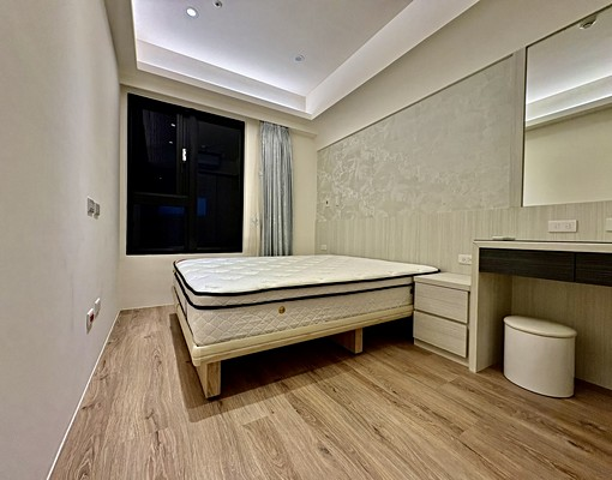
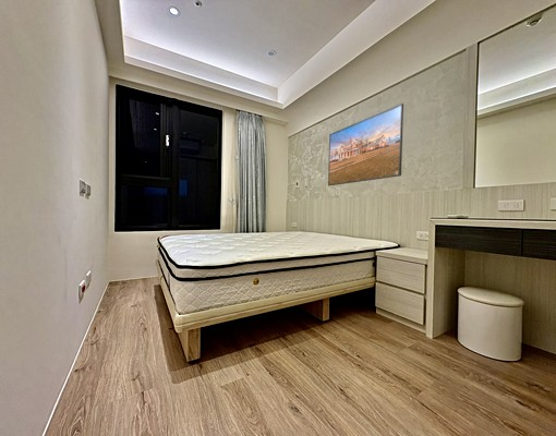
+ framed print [327,102,404,186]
